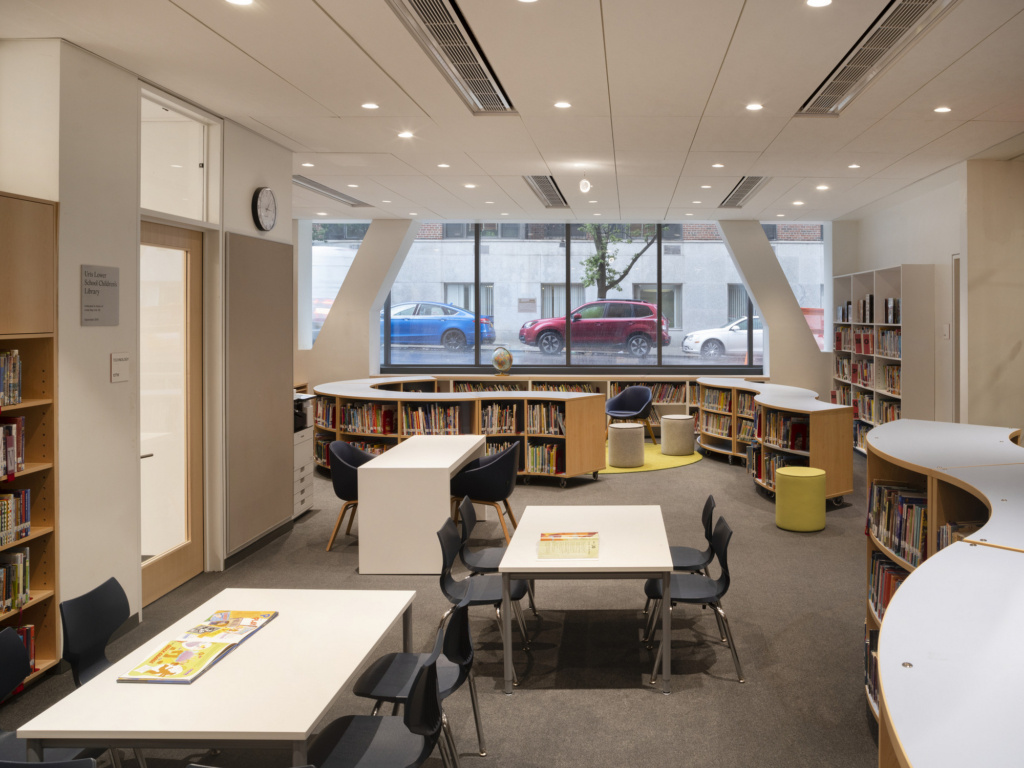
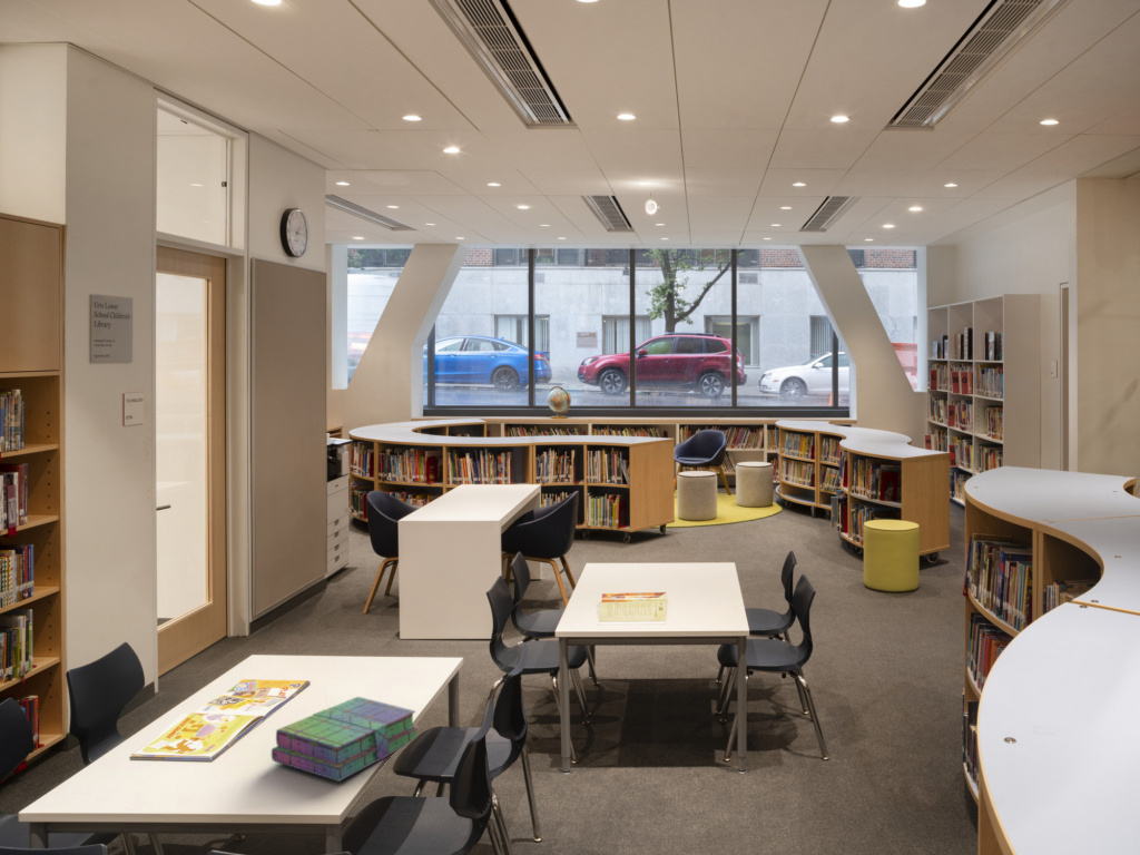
+ stack of books [271,696,421,783]
